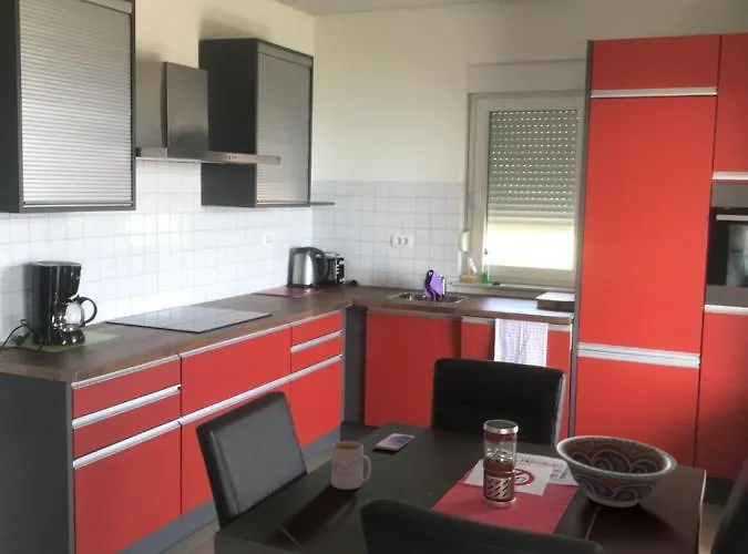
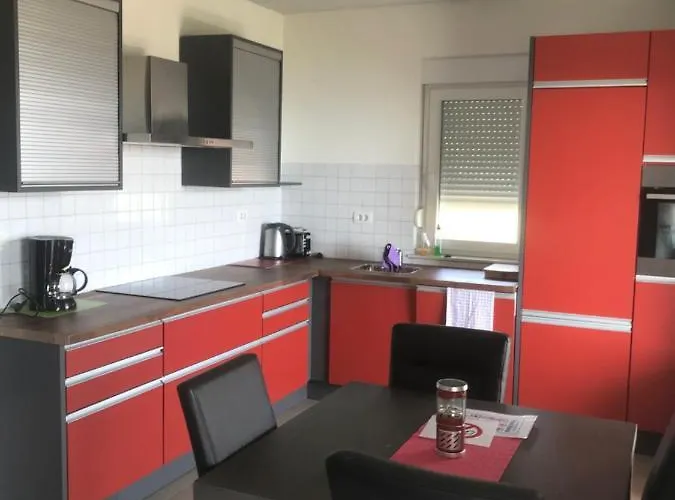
- mug [330,440,372,491]
- smartphone [373,432,416,452]
- decorative bowl [555,434,679,509]
